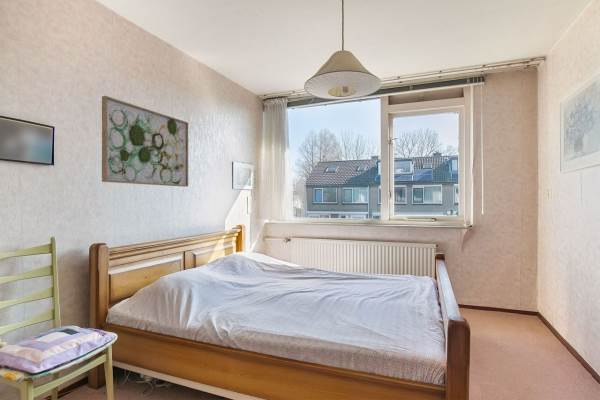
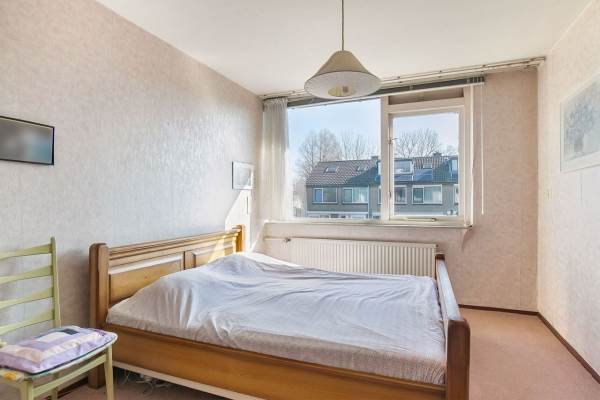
- wall art [101,95,189,188]
